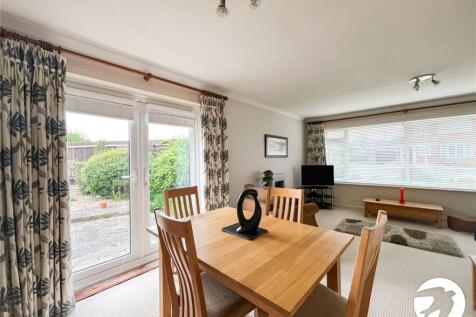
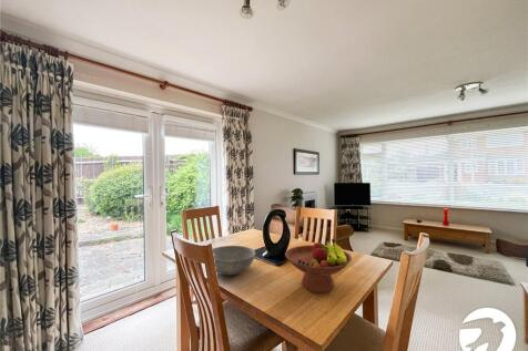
+ fruit bowl [284,237,353,293]
+ bowl [212,245,256,276]
